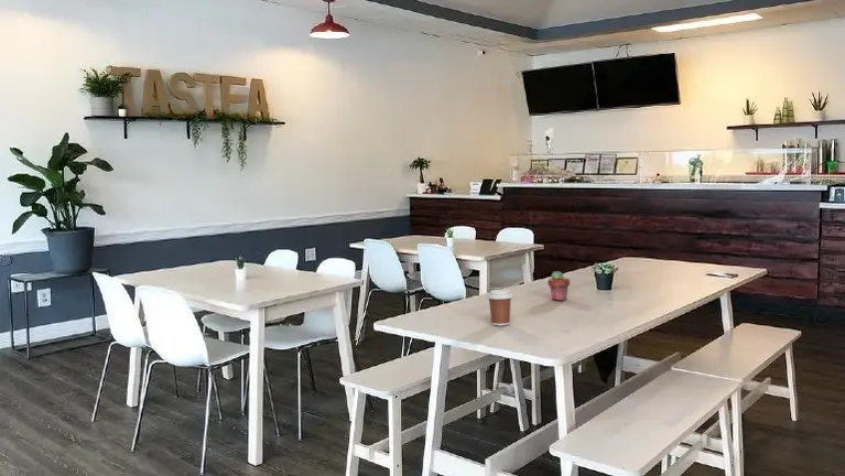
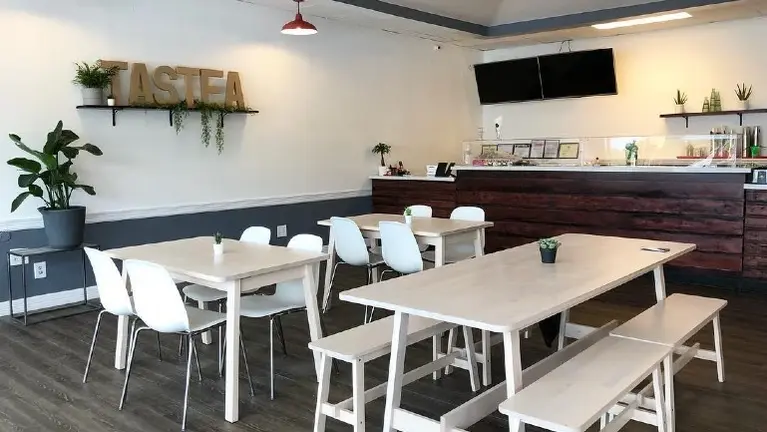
- coffee cup [486,289,513,326]
- potted succulent [546,270,571,302]
